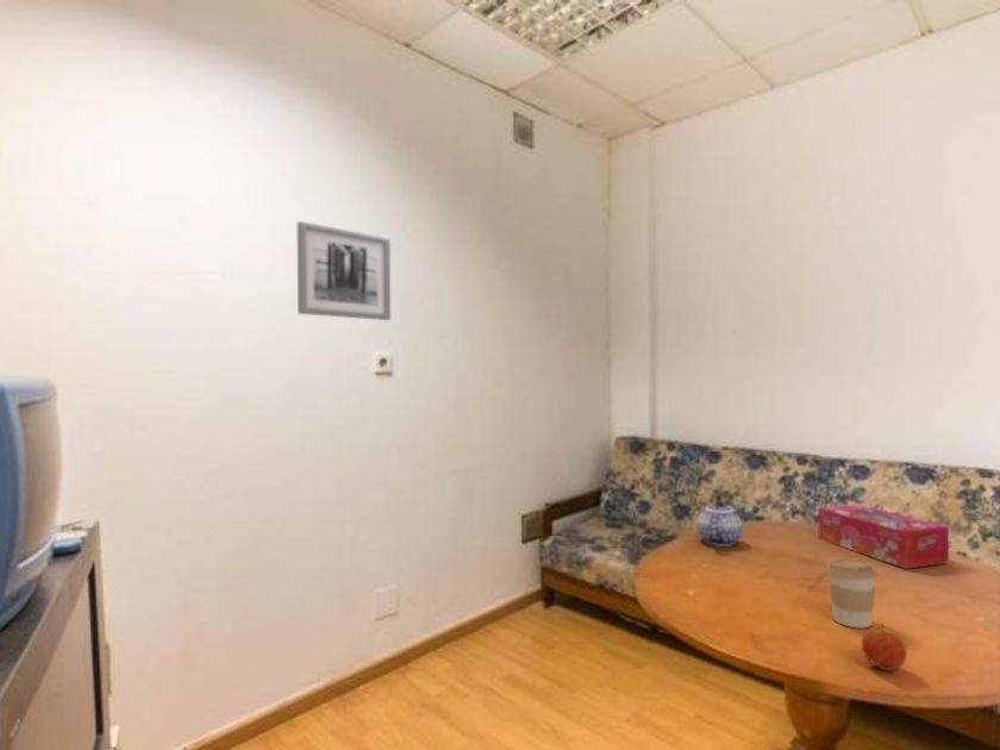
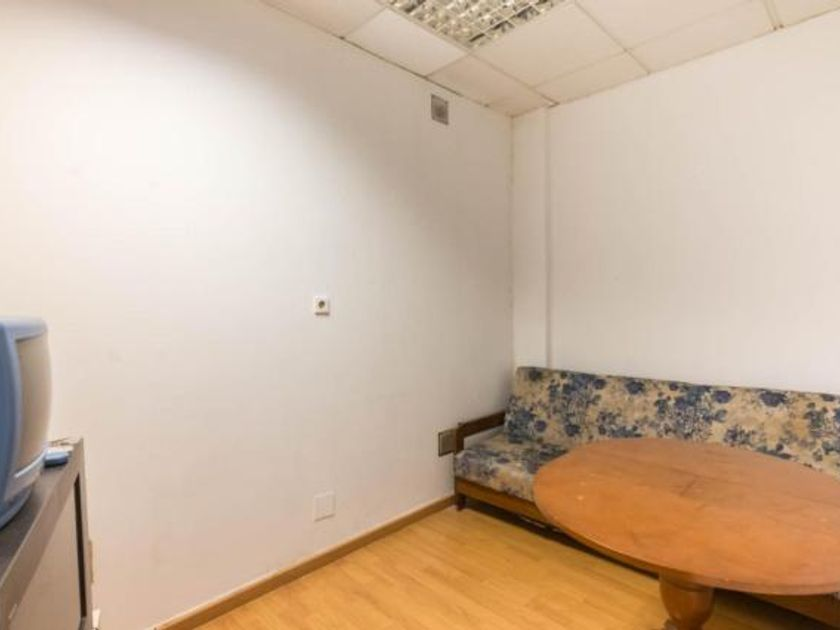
- wall art [296,220,392,321]
- tissue box [817,502,950,570]
- fruit [860,623,908,671]
- teapot [696,500,743,548]
- coffee cup [825,557,879,629]
